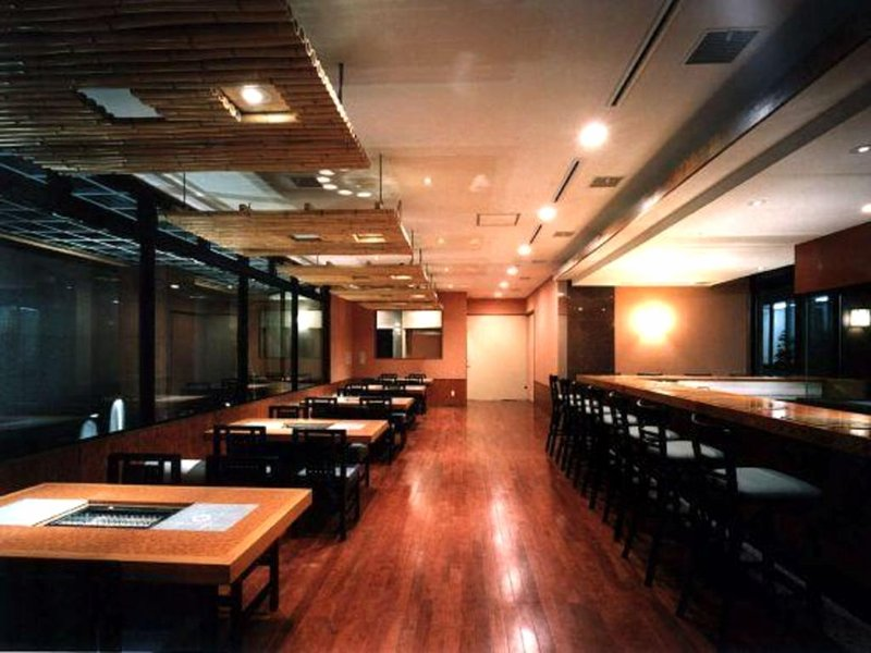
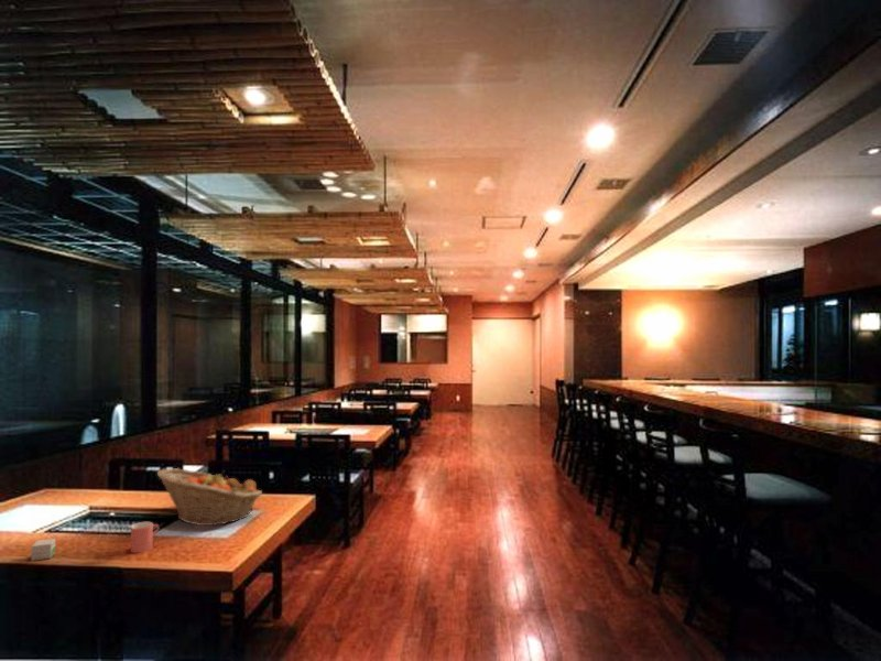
+ cup [130,521,160,554]
+ small box [30,538,56,562]
+ fruit basket [156,467,263,527]
